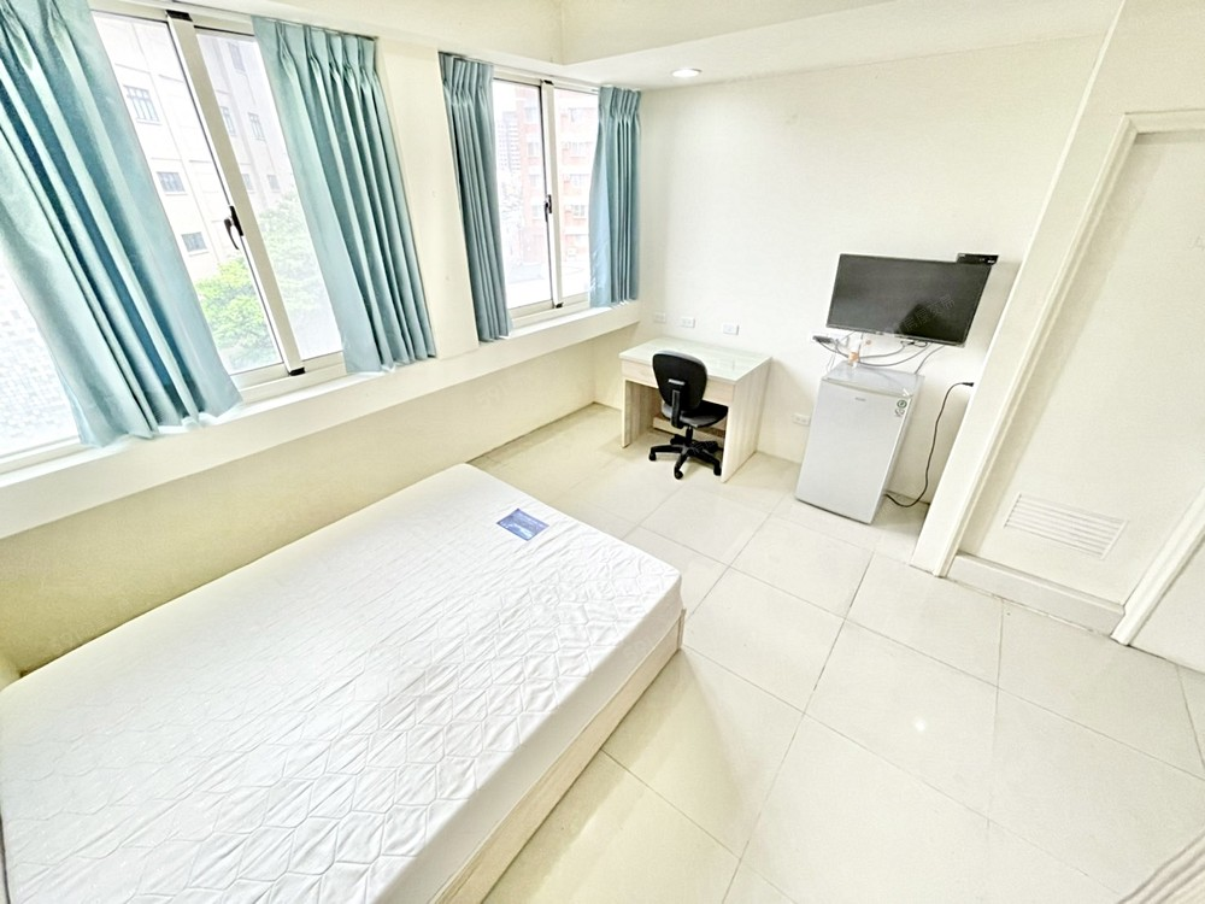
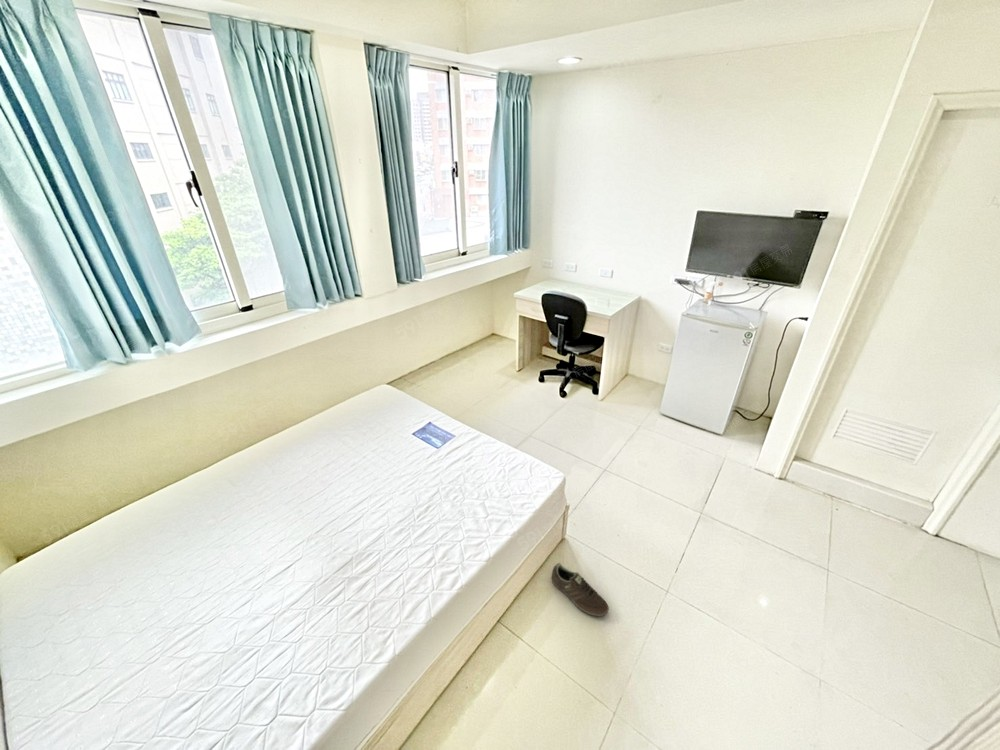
+ sneaker [551,562,610,617]
